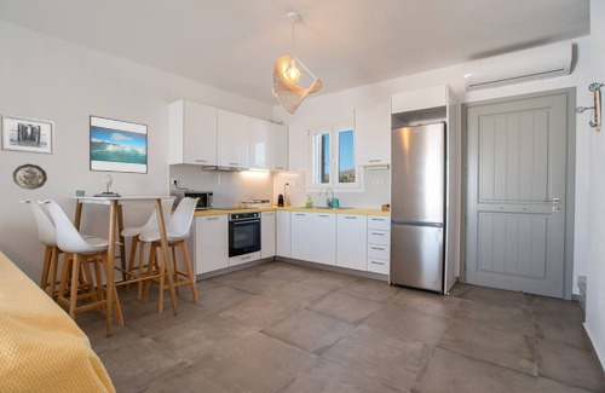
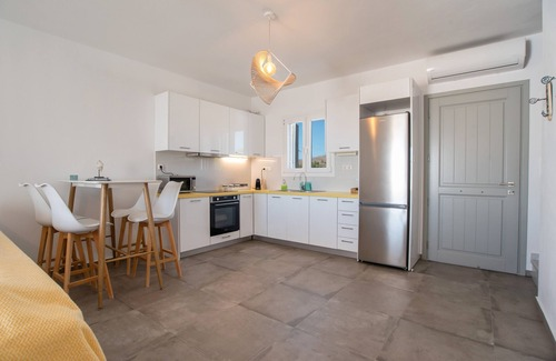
- decorative plate [12,163,48,191]
- wall art [0,114,56,156]
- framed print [88,114,149,175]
